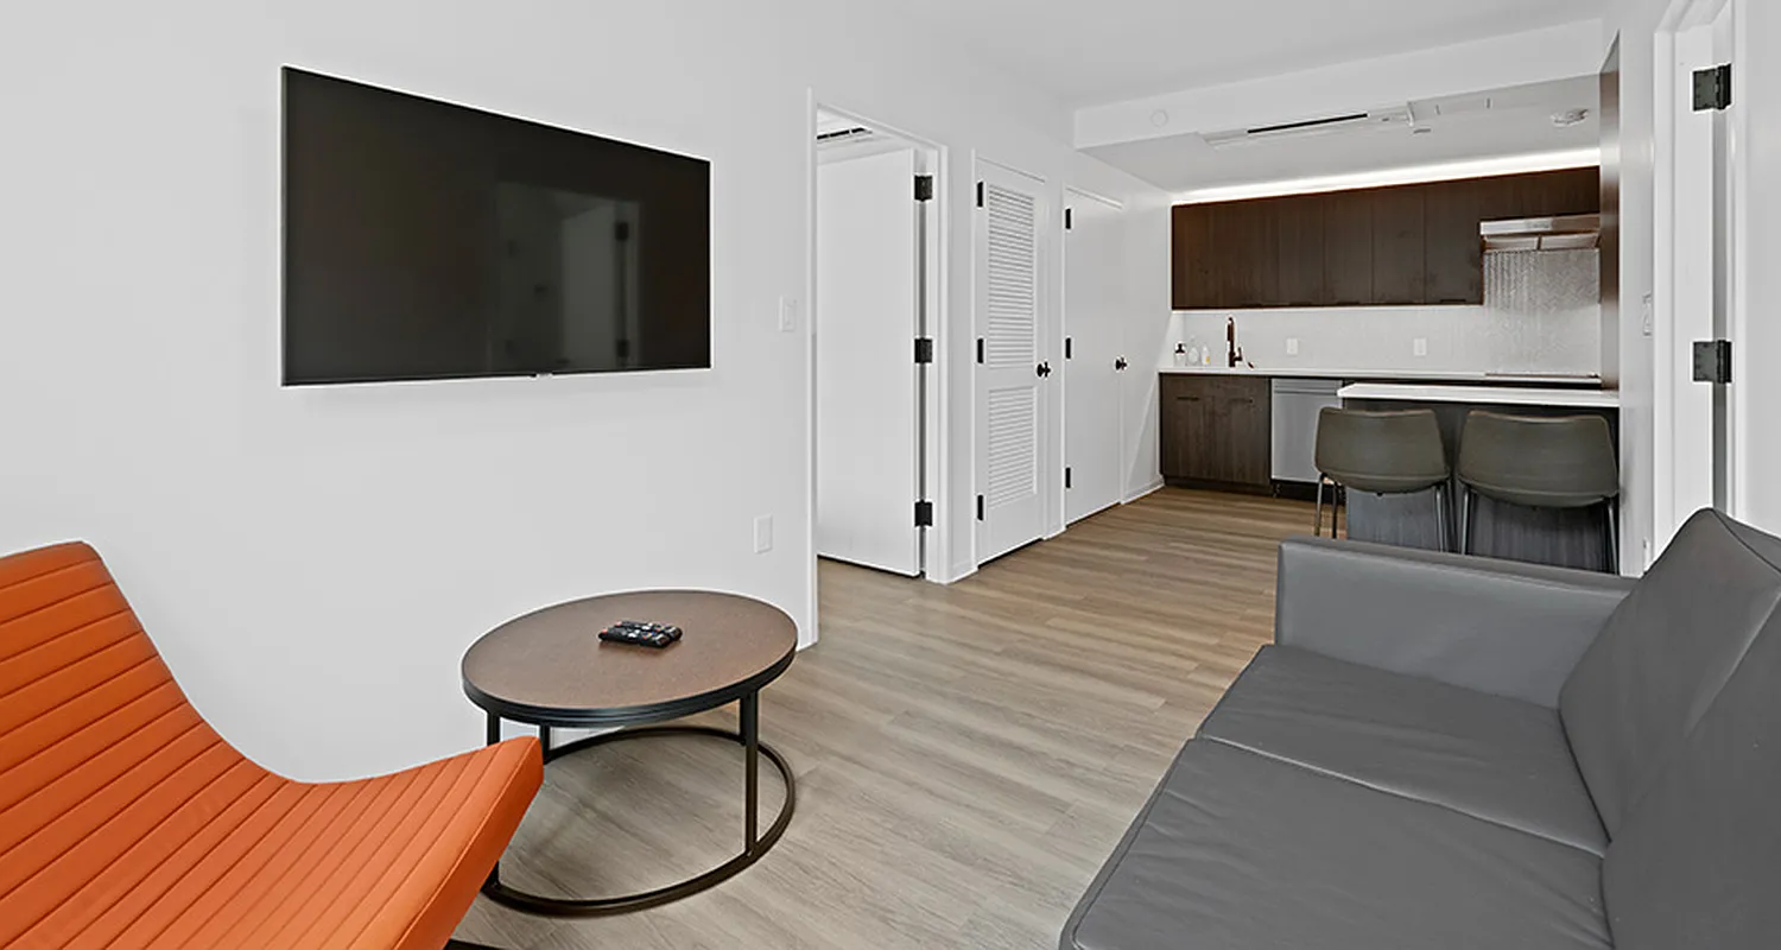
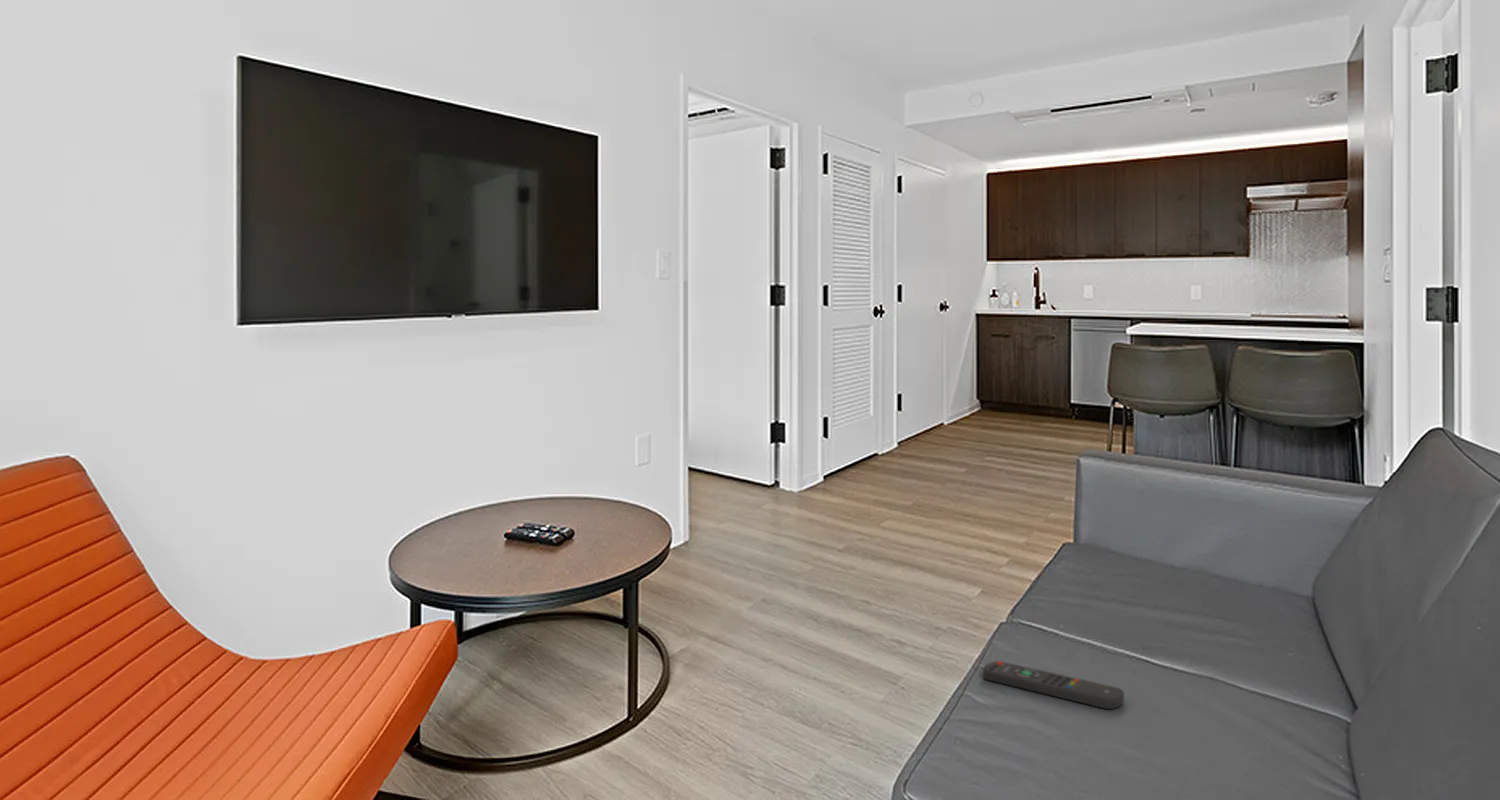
+ remote control [982,660,1125,710]
